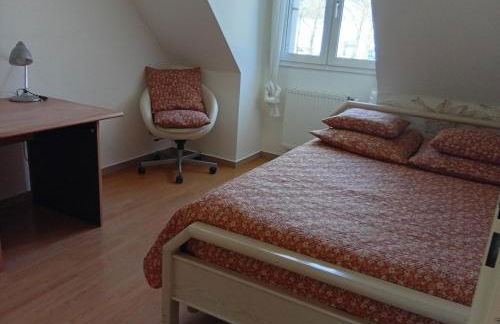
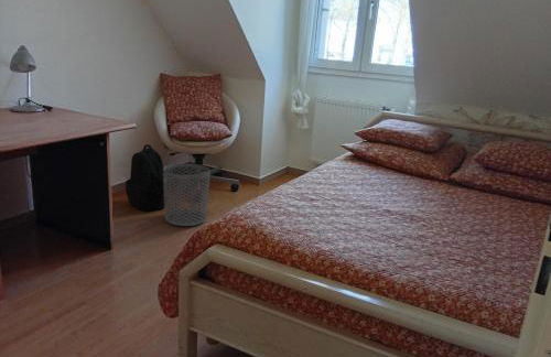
+ waste bin [163,163,212,227]
+ backpack [125,143,165,212]
